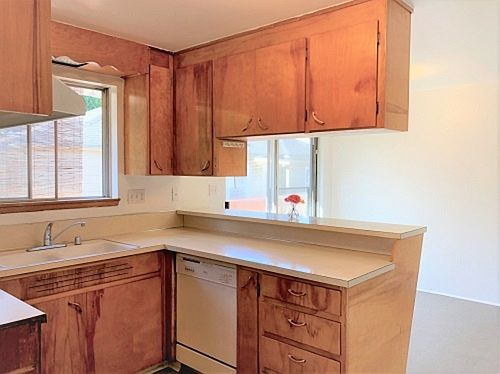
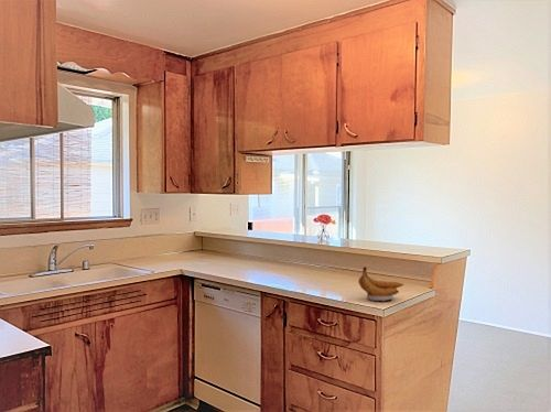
+ banana [358,265,404,302]
